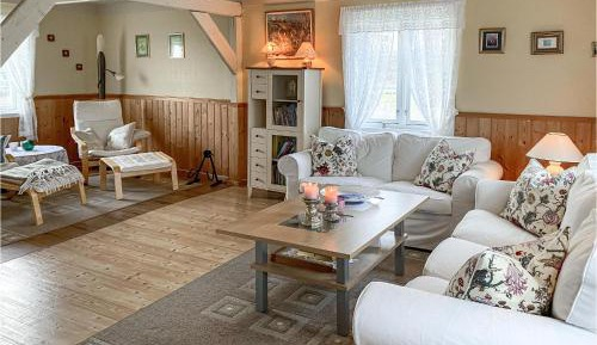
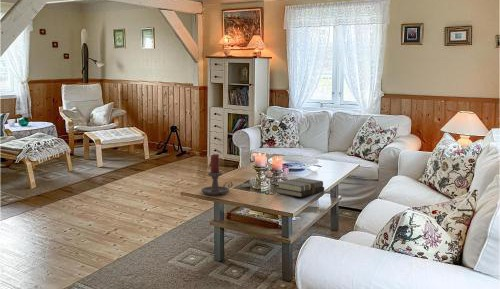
+ book [276,177,325,198]
+ candle holder [200,153,234,196]
